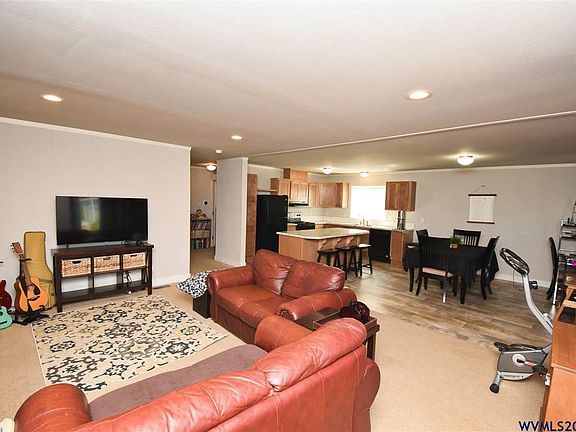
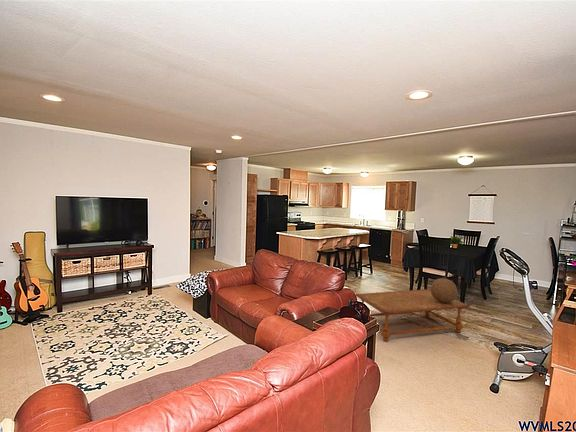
+ coffee table [355,288,470,342]
+ decorative sphere [430,277,458,303]
